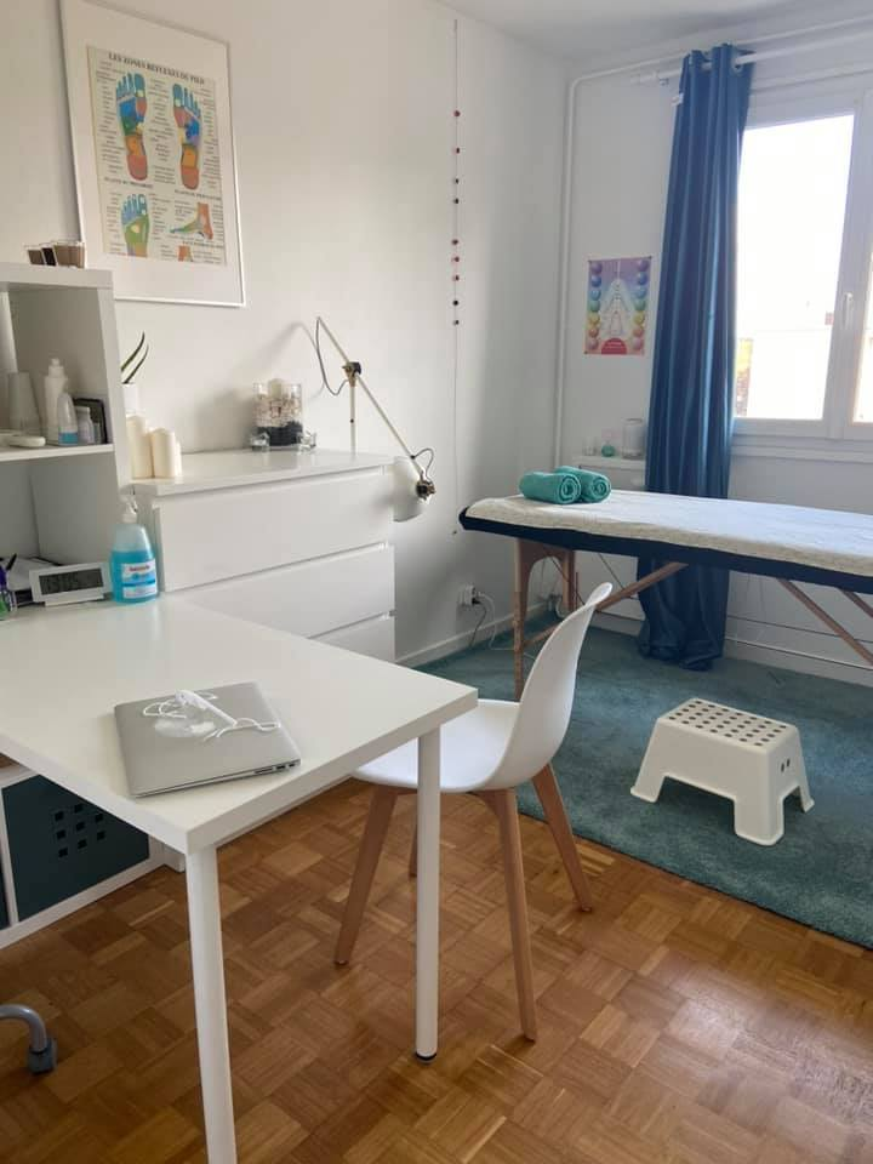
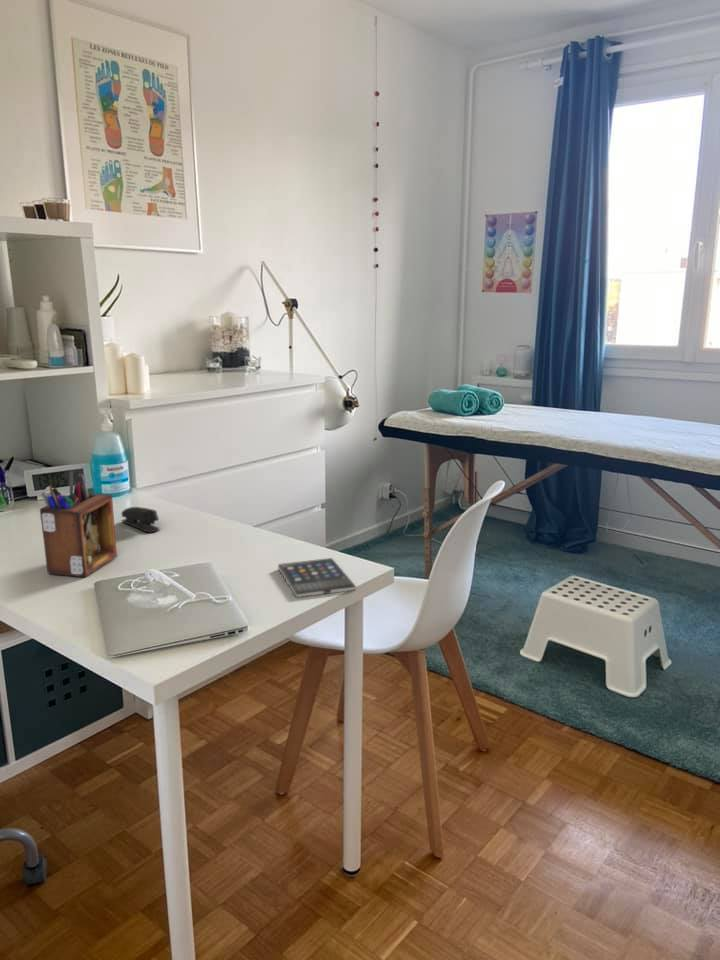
+ desk organizer [39,469,118,578]
+ smartphone [277,557,357,599]
+ stapler [121,506,161,533]
